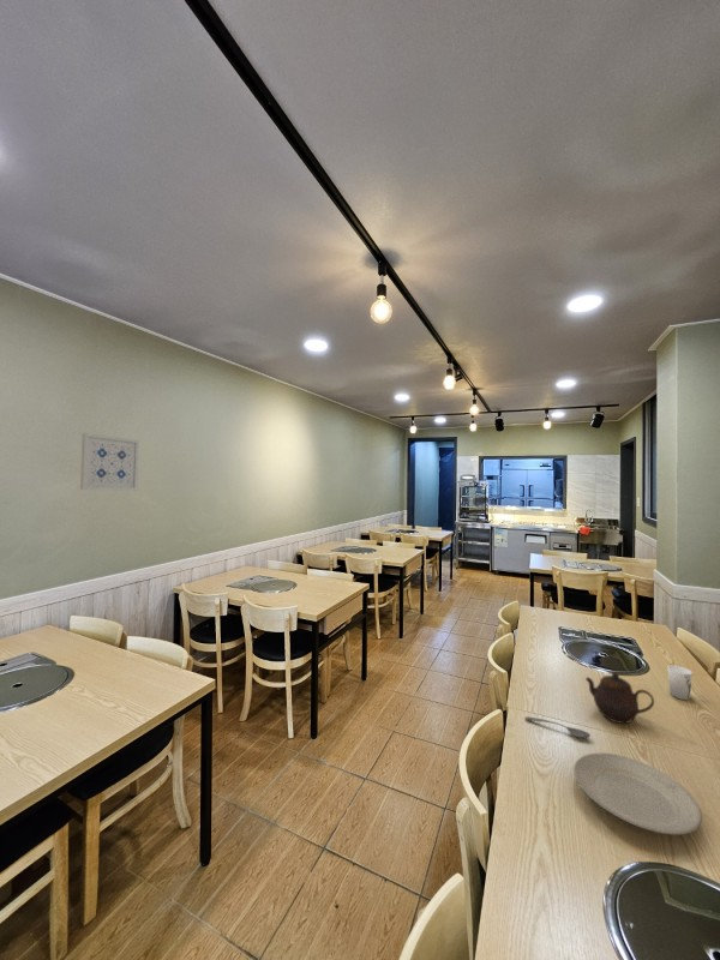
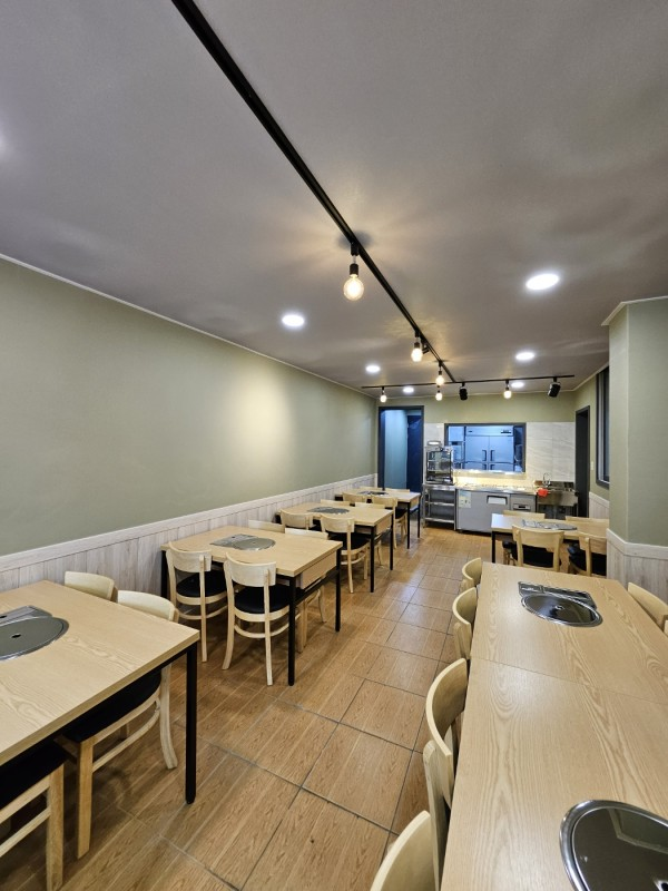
- cup [666,664,694,701]
- plate [572,752,703,836]
- soupspoon [523,715,592,739]
- teapot [584,671,655,725]
- wall art [79,432,140,492]
